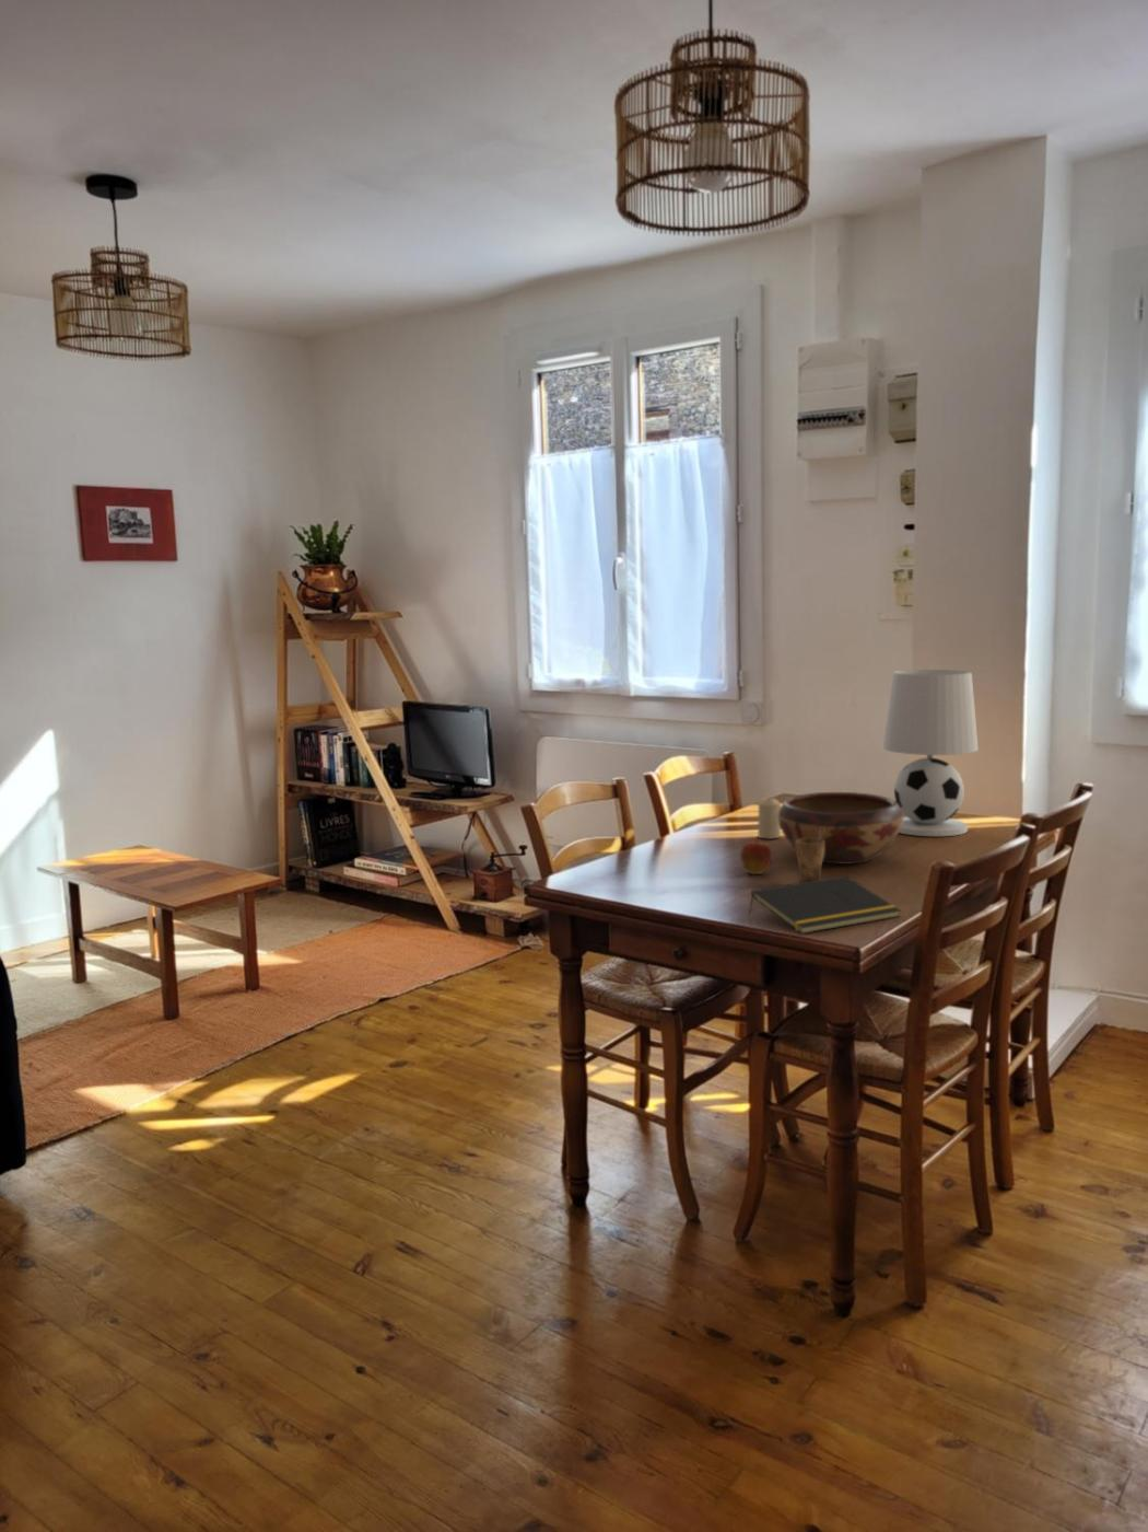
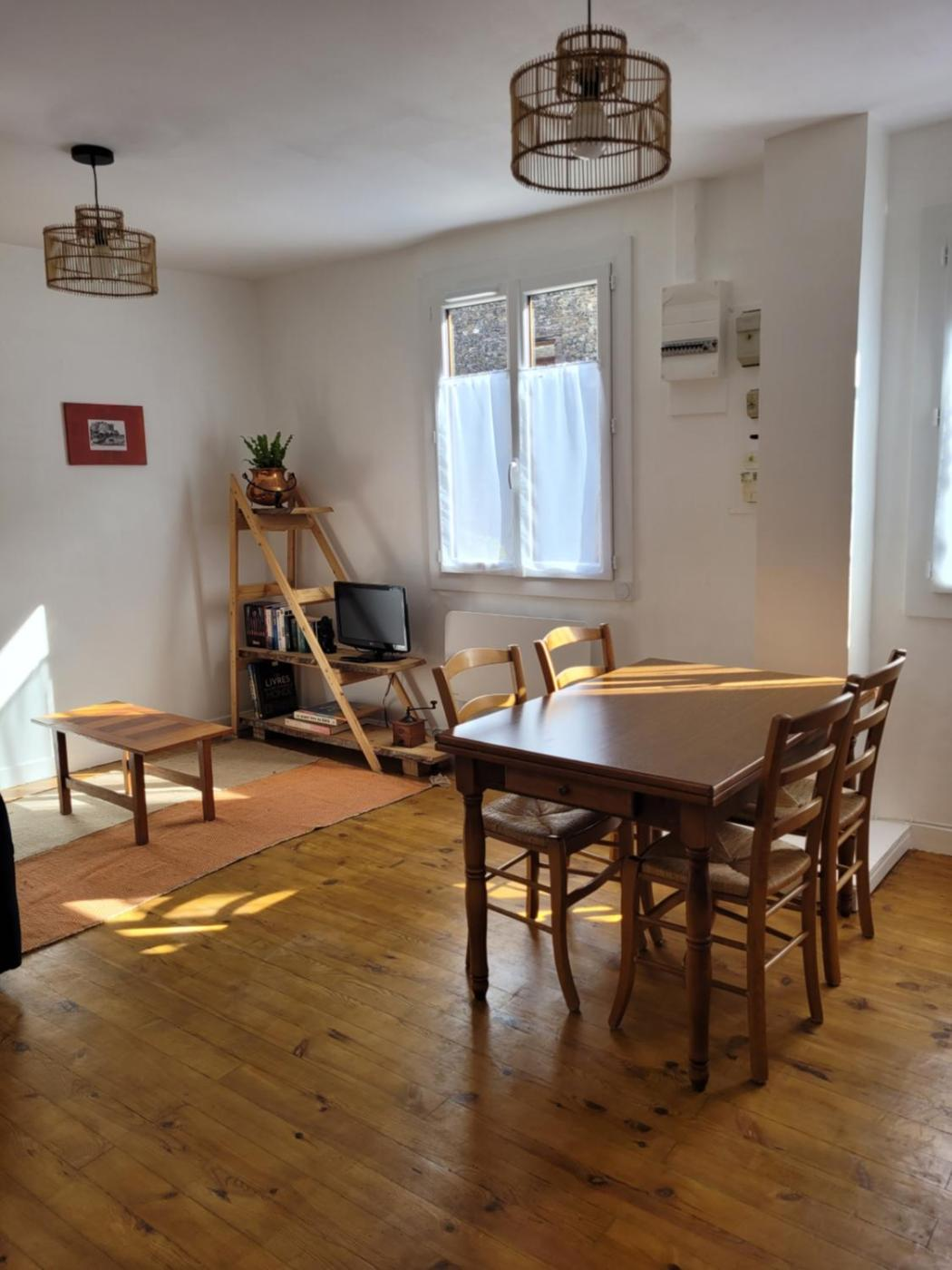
- decorative bowl [779,791,904,865]
- candle [756,795,781,840]
- notepad [748,876,901,935]
- cup [795,829,825,883]
- table lamp [883,668,979,837]
- fruit [739,835,773,876]
